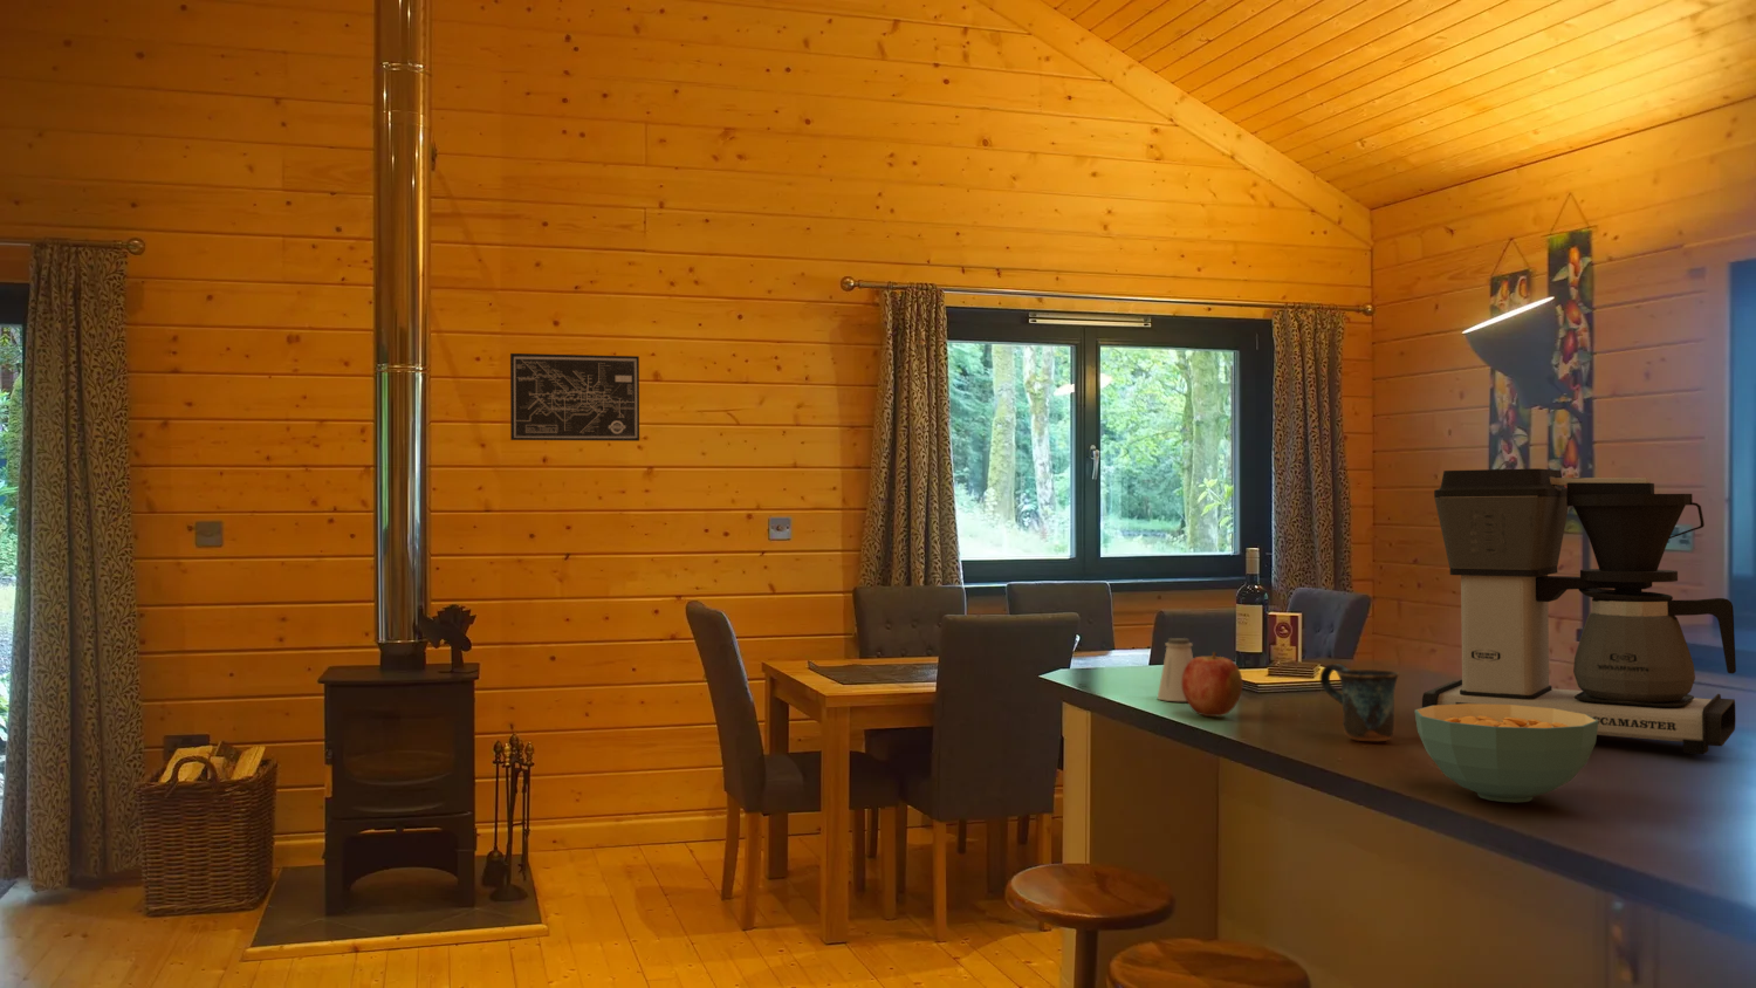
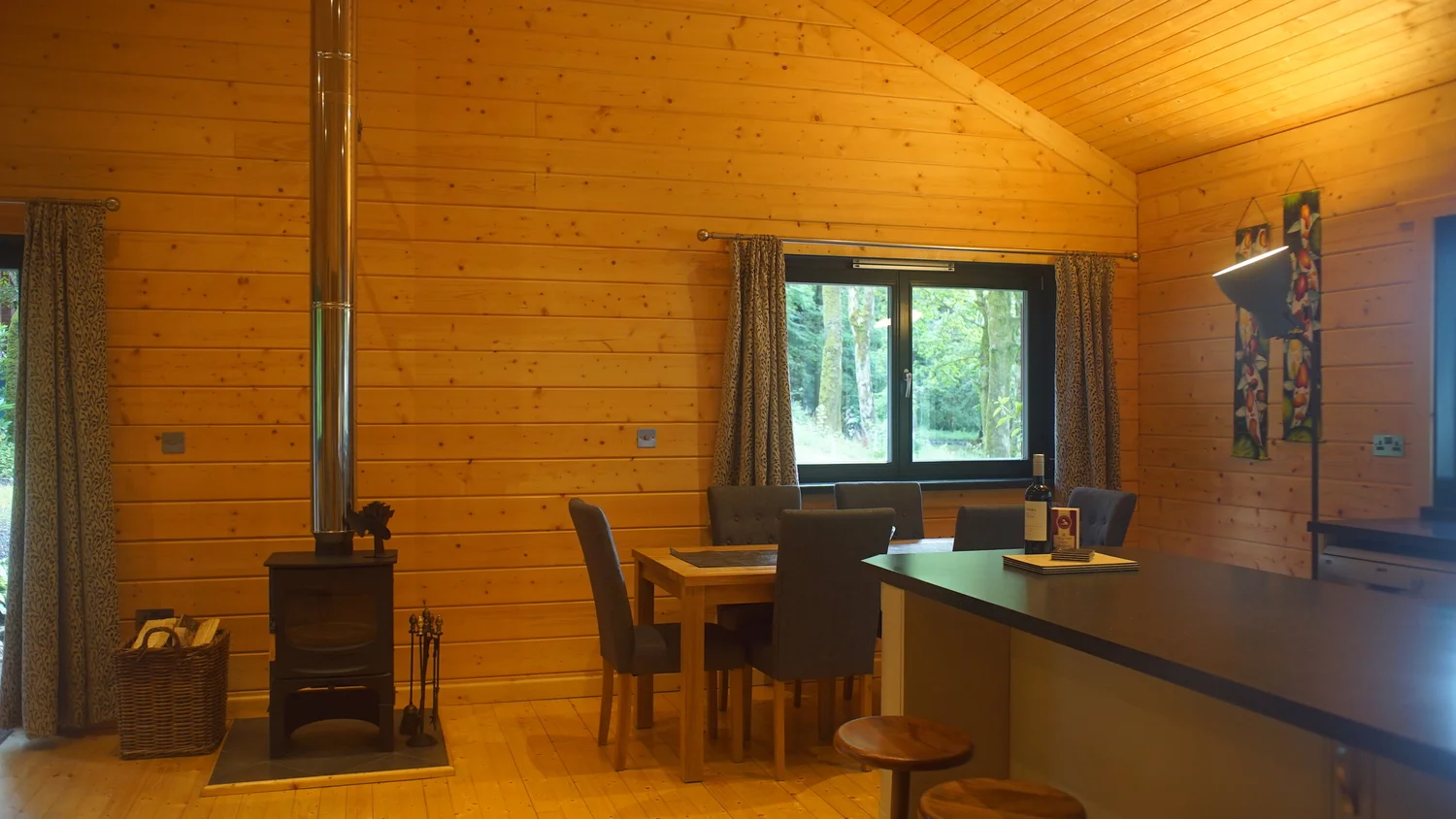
- saltshaker [1157,637,1194,702]
- wall art [509,352,640,443]
- apple [1182,651,1243,718]
- coffee maker [1421,467,1737,755]
- mug [1319,662,1400,742]
- cereal bowl [1413,703,1598,803]
